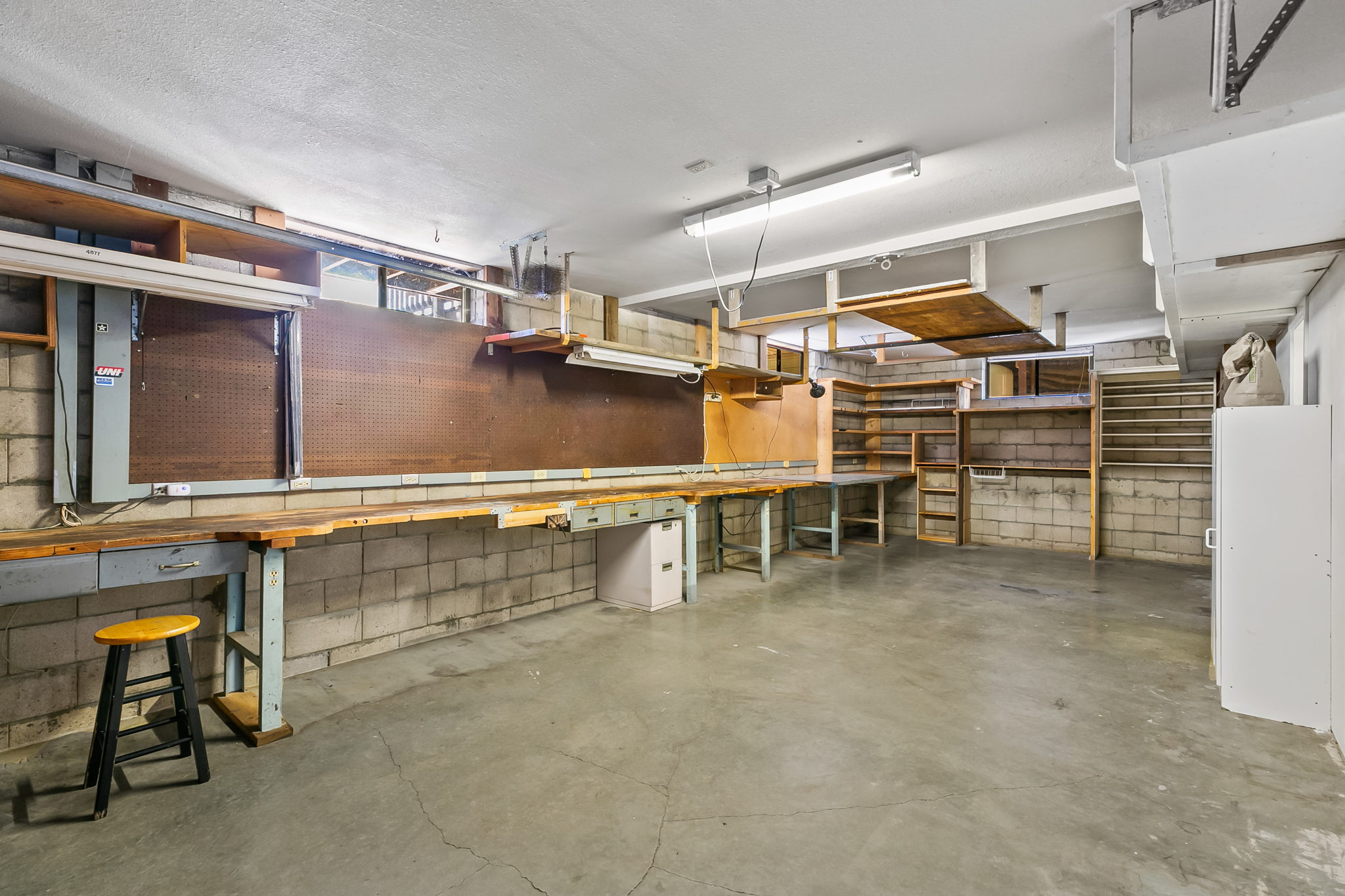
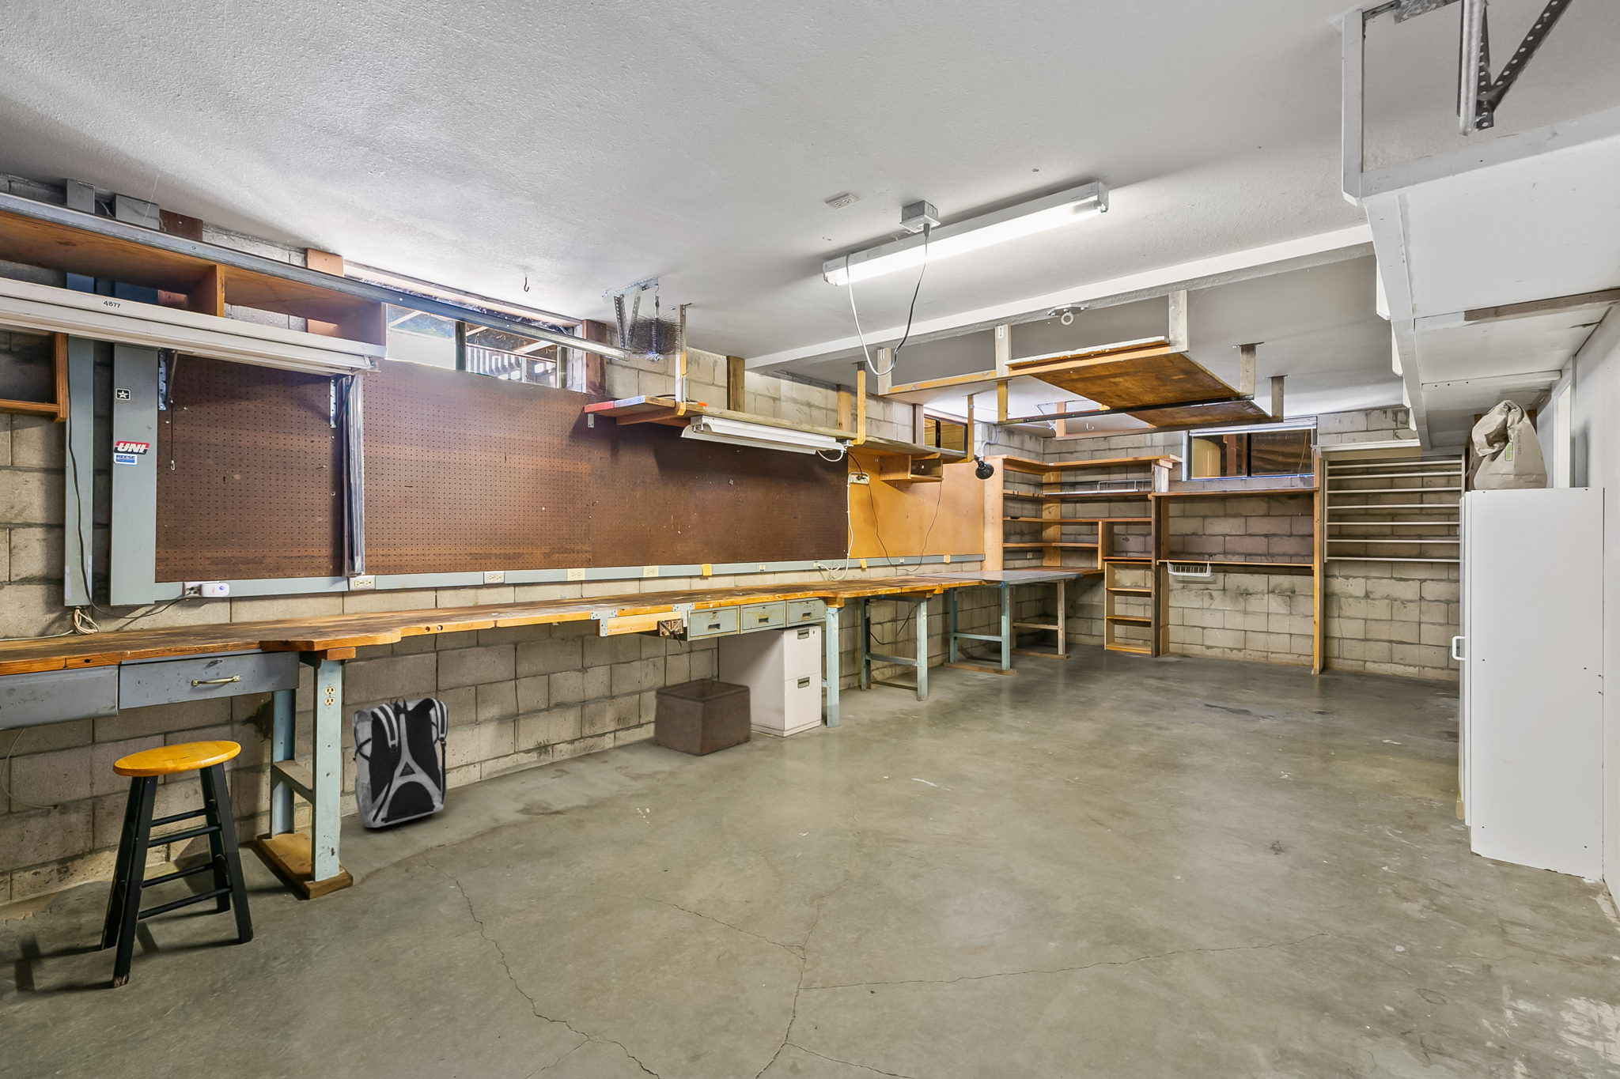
+ backpack [352,696,448,829]
+ storage bin [653,678,753,756]
